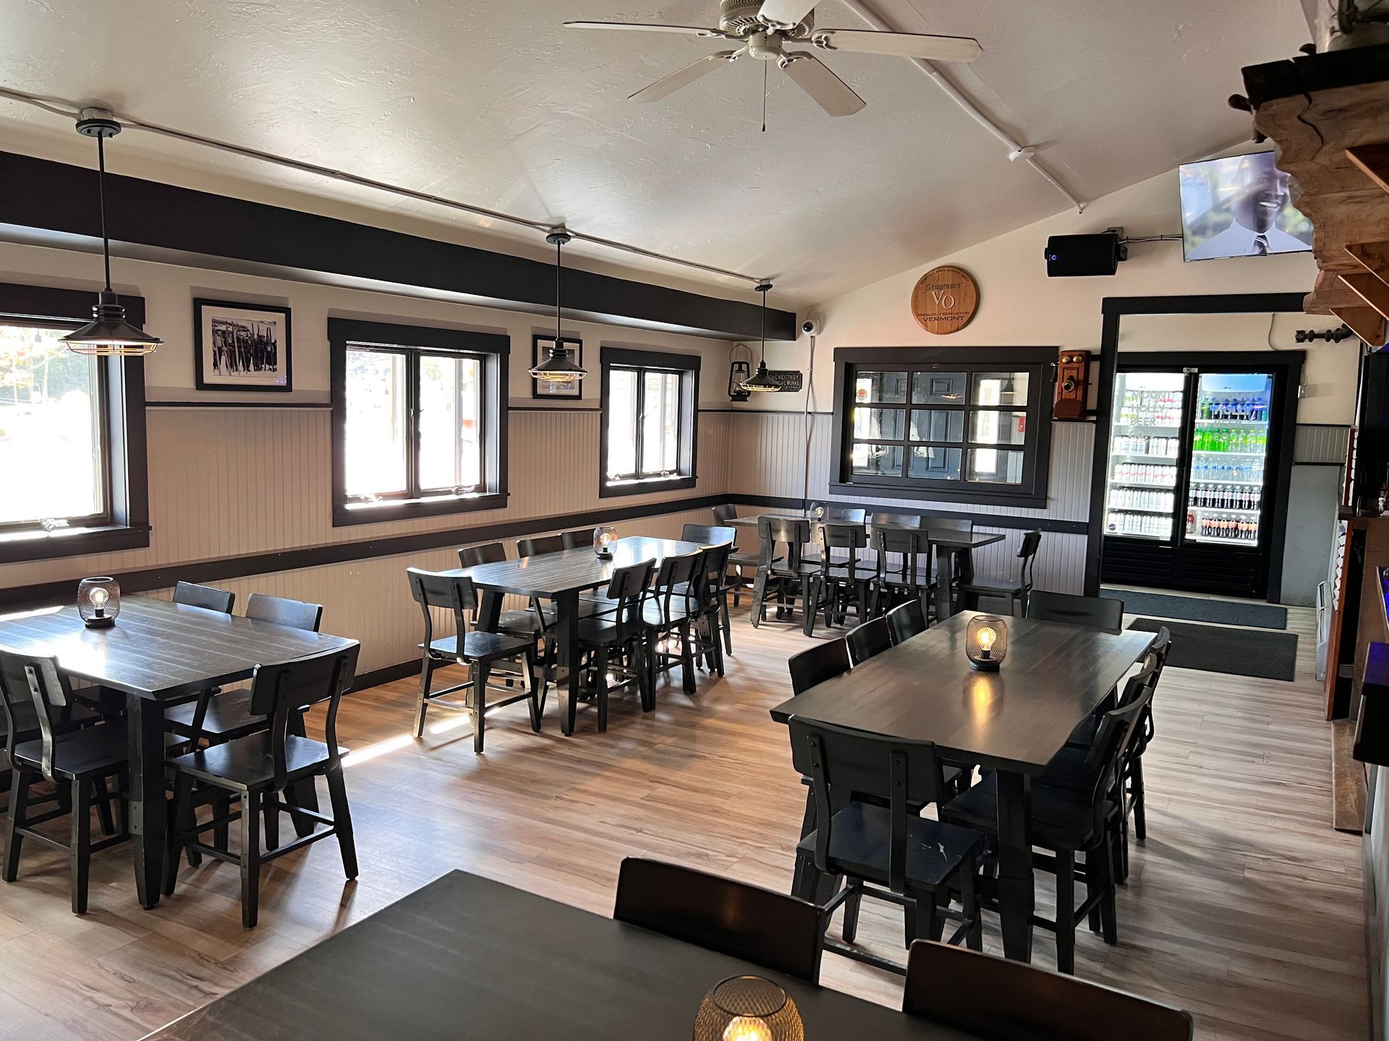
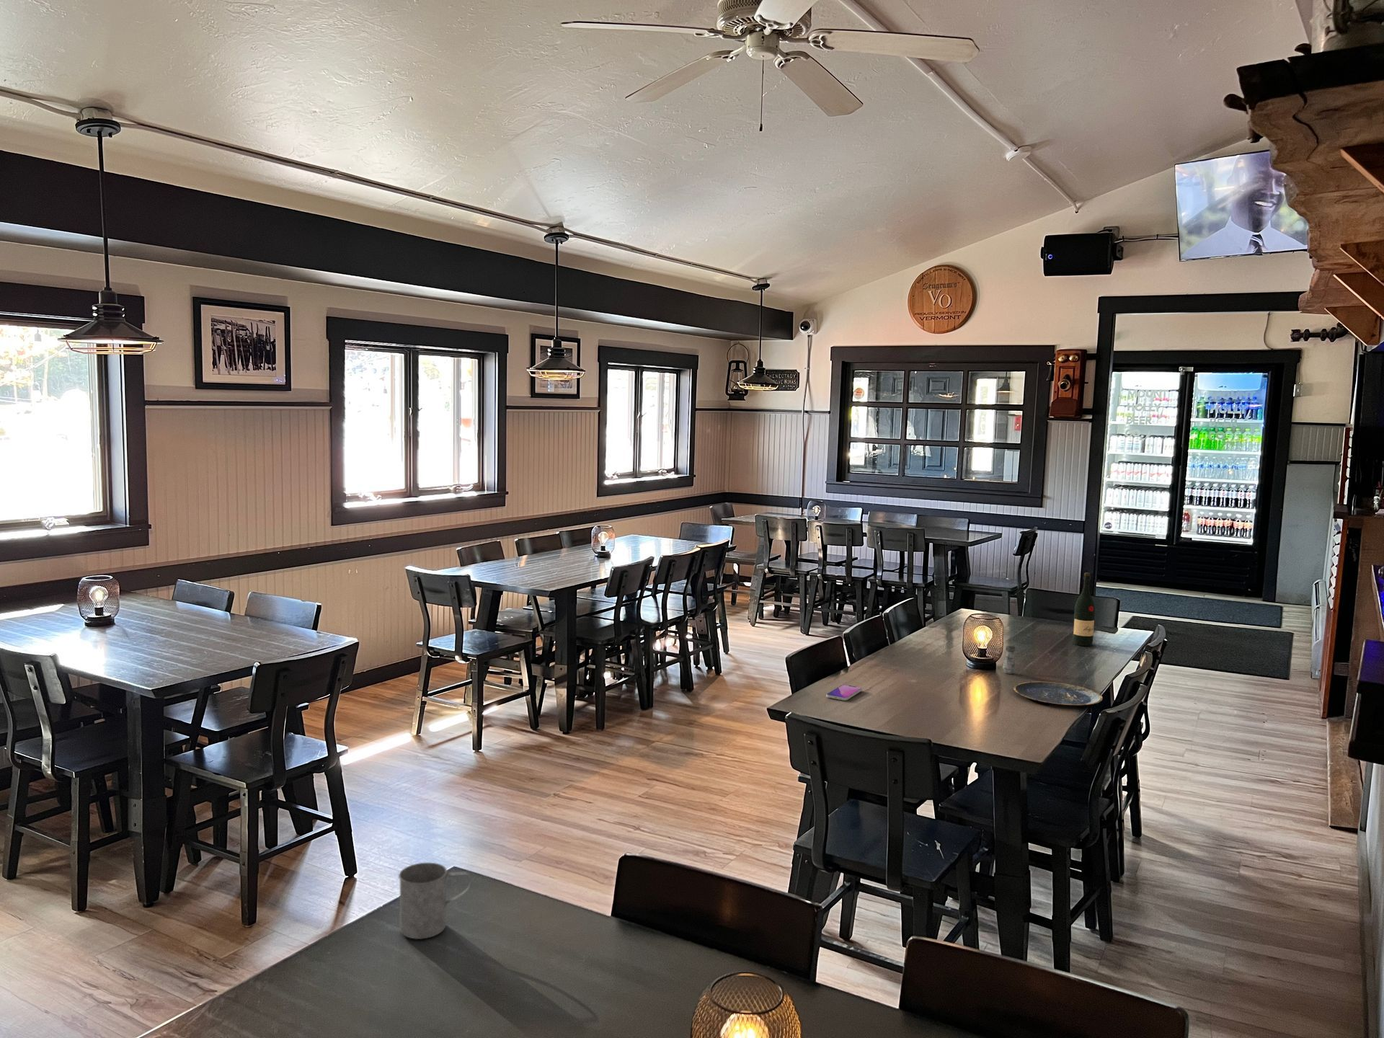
+ plate [1012,681,1104,707]
+ wine bottle [1072,571,1095,647]
+ salt shaker [1001,644,1017,675]
+ smartphone [825,684,863,701]
+ mug [398,862,472,940]
